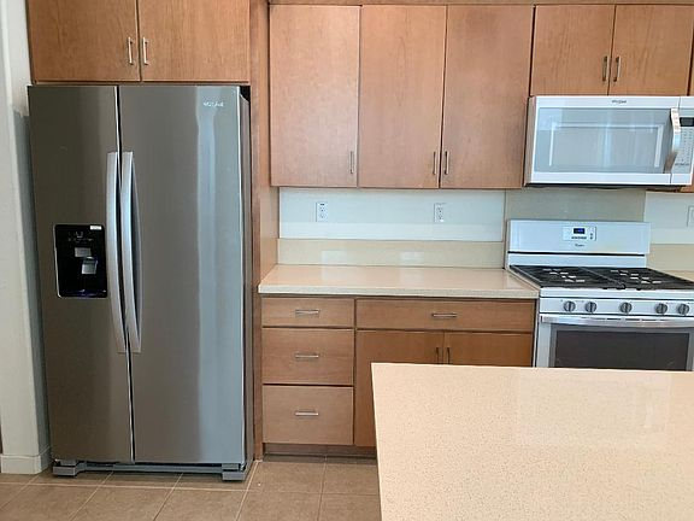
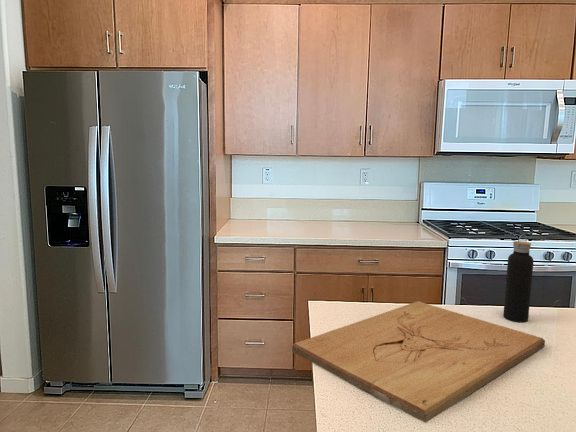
+ cutting board [291,300,546,424]
+ water bottle [502,233,534,323]
